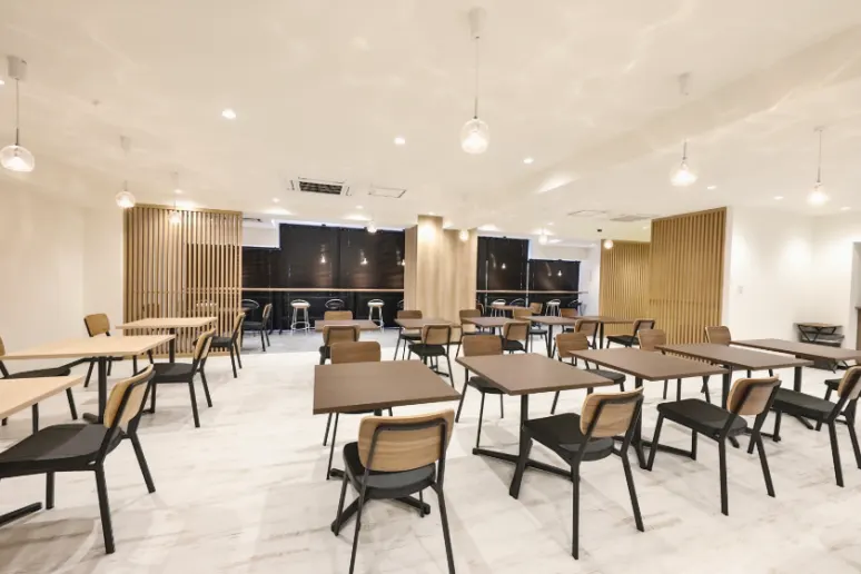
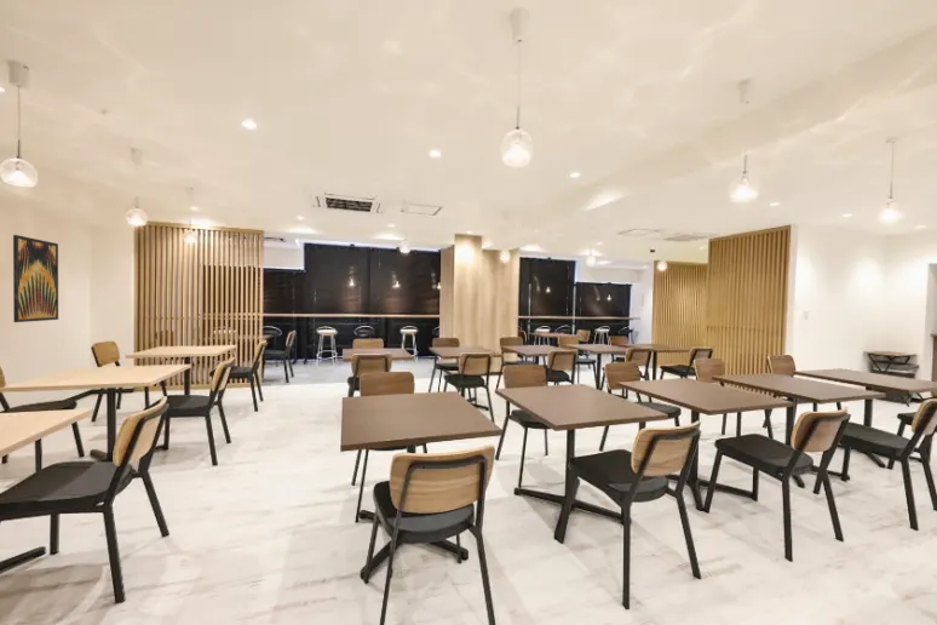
+ wall art [12,234,59,323]
